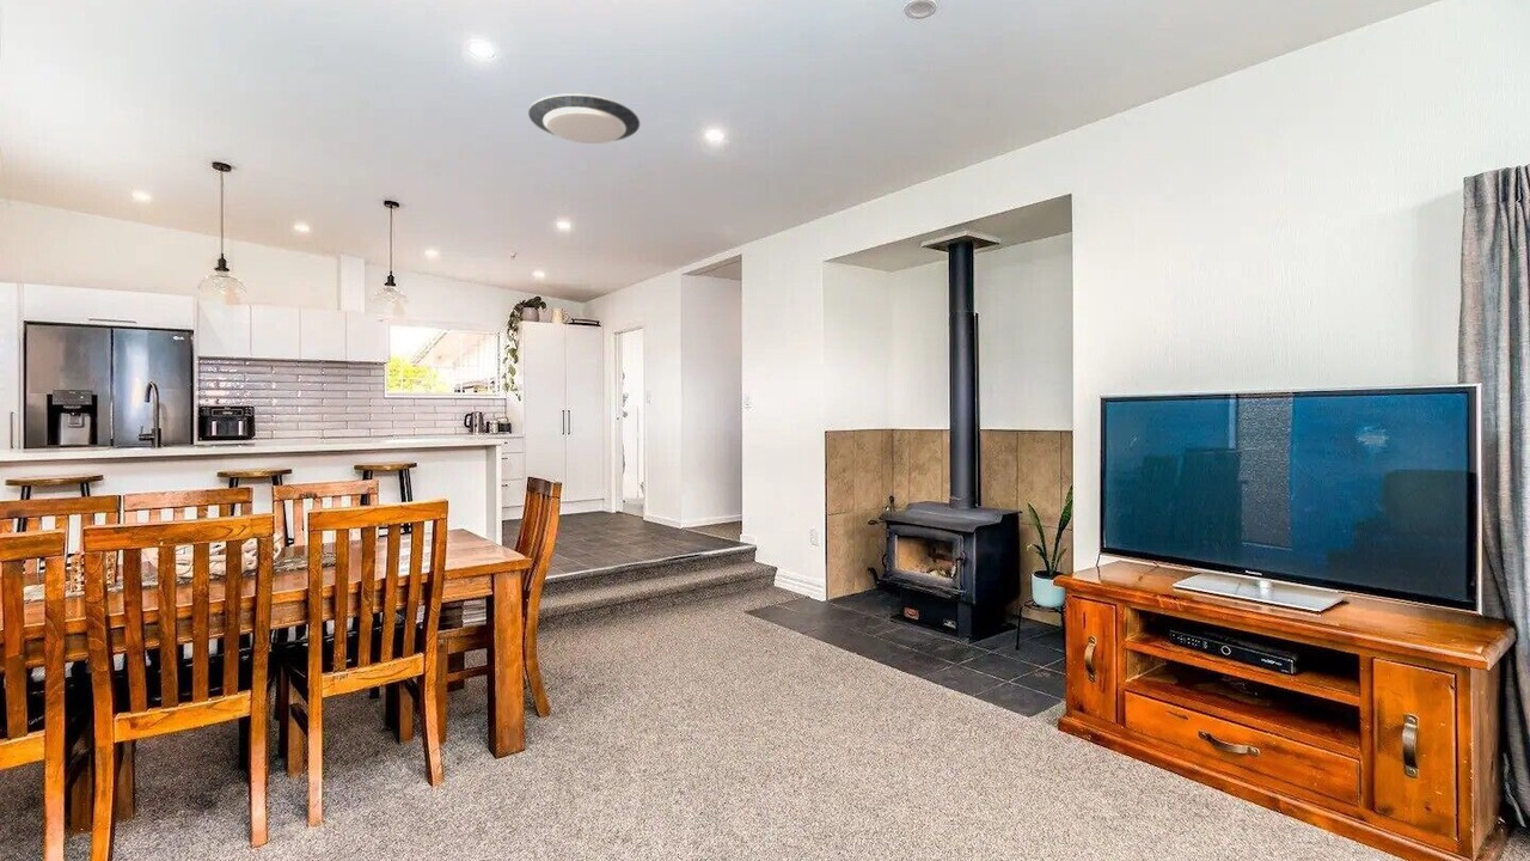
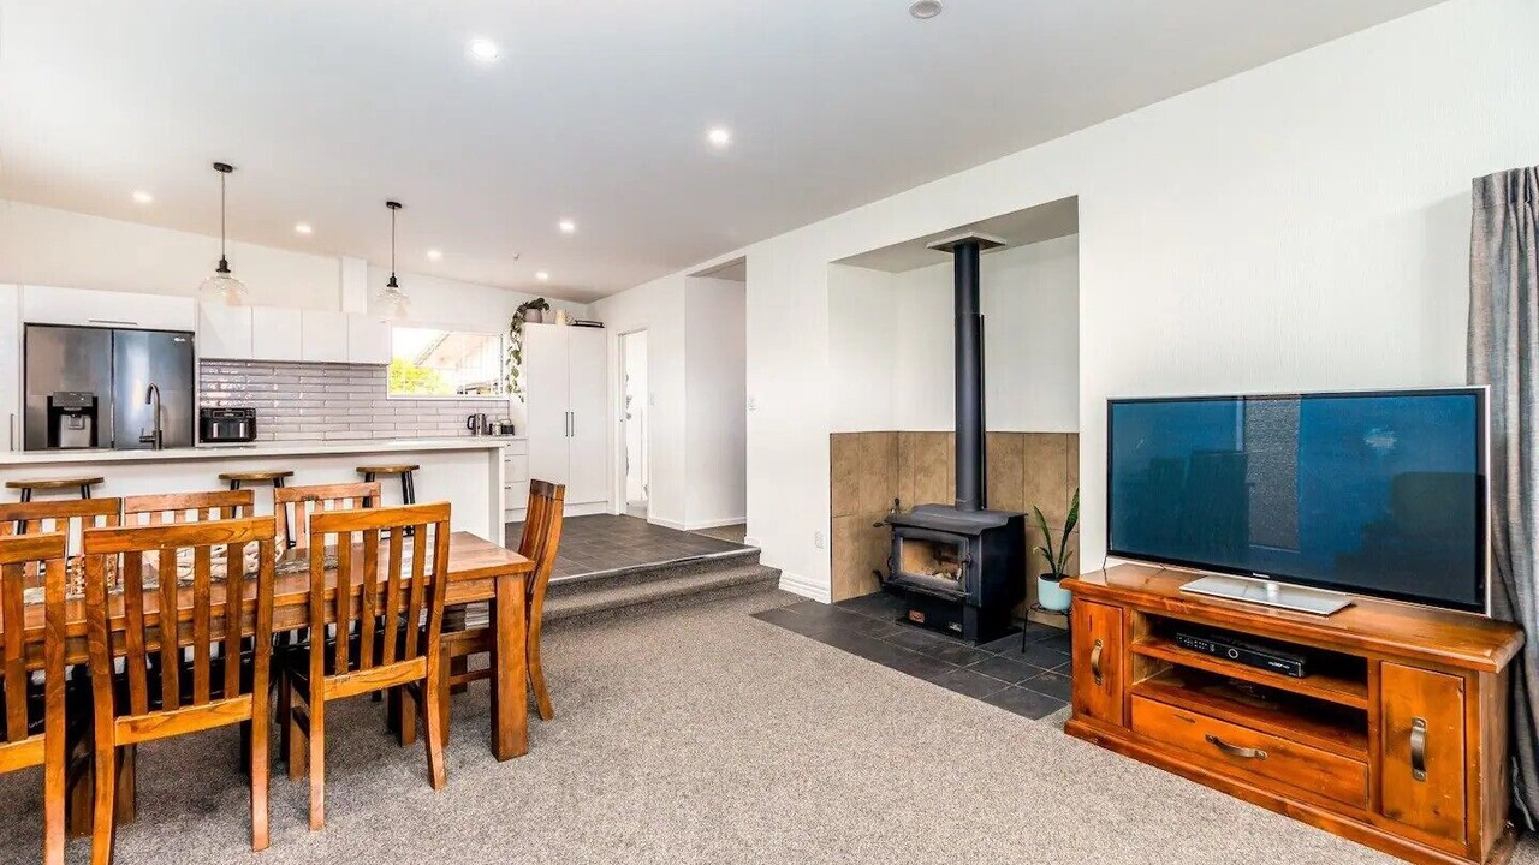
- ceiling light [527,92,641,145]
